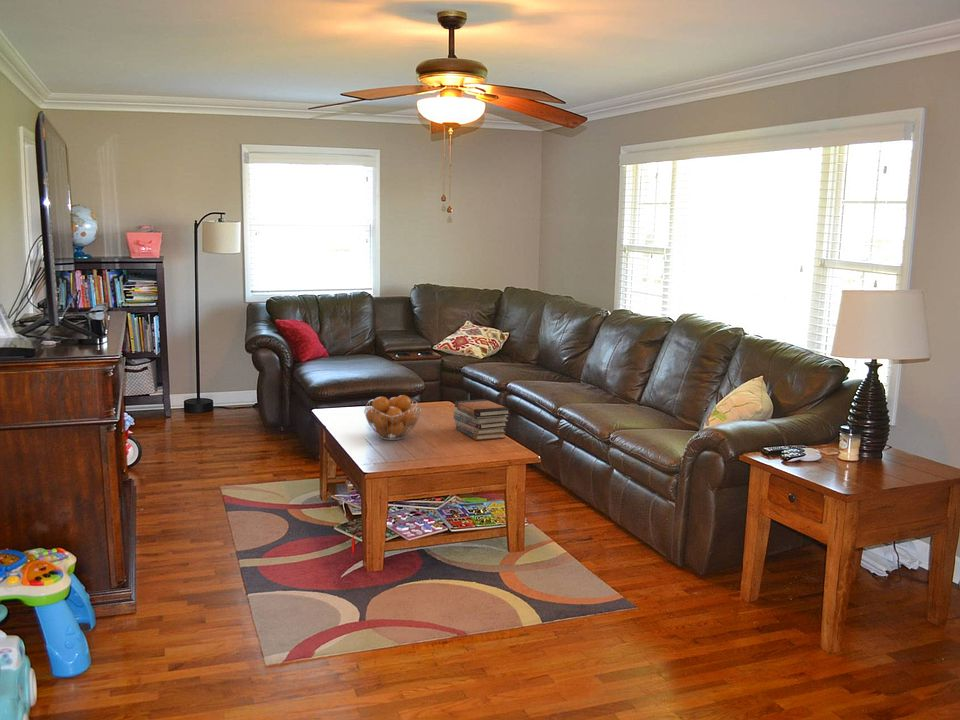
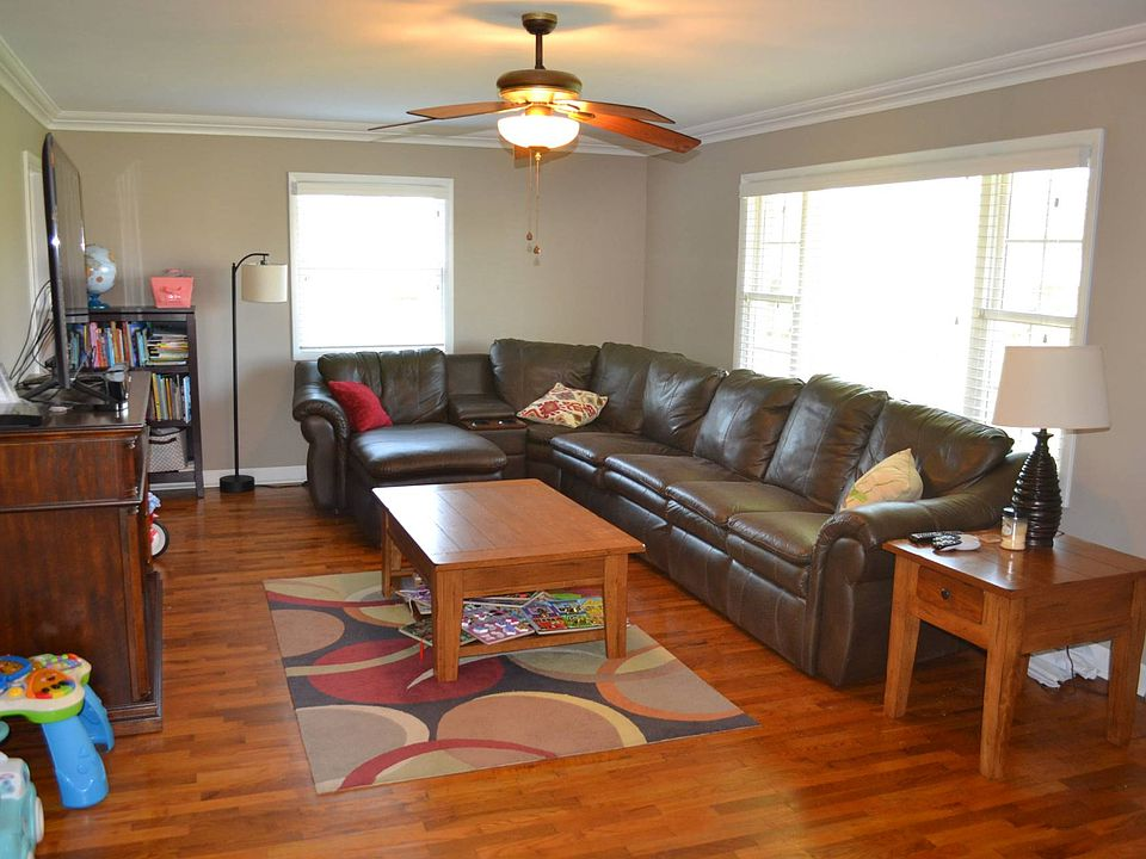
- fruit basket [363,394,422,441]
- book stack [453,398,511,441]
